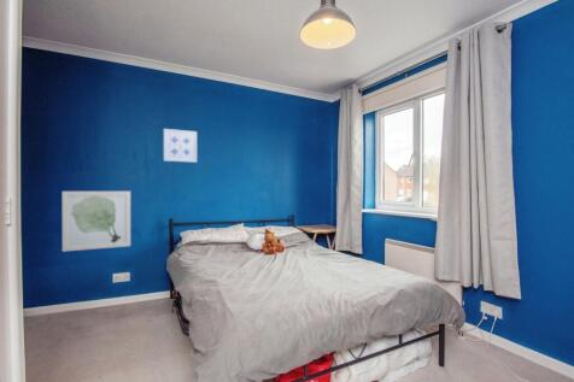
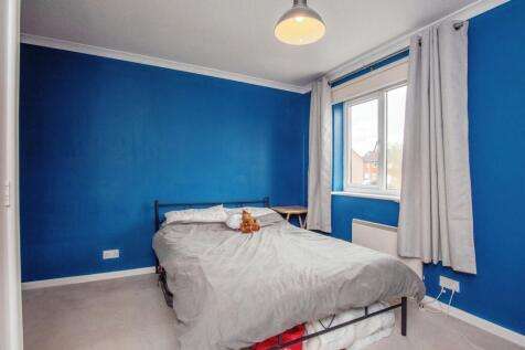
- wall art [62,190,131,253]
- wall art [163,128,198,164]
